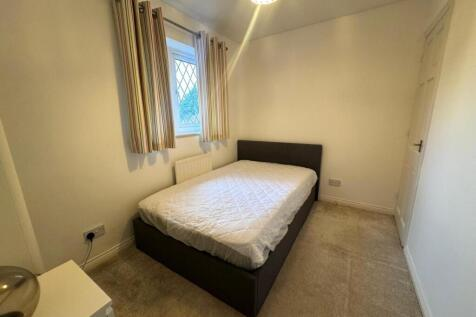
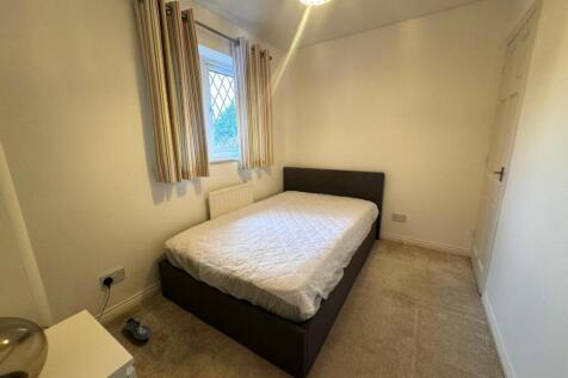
+ shoe [124,317,153,341]
